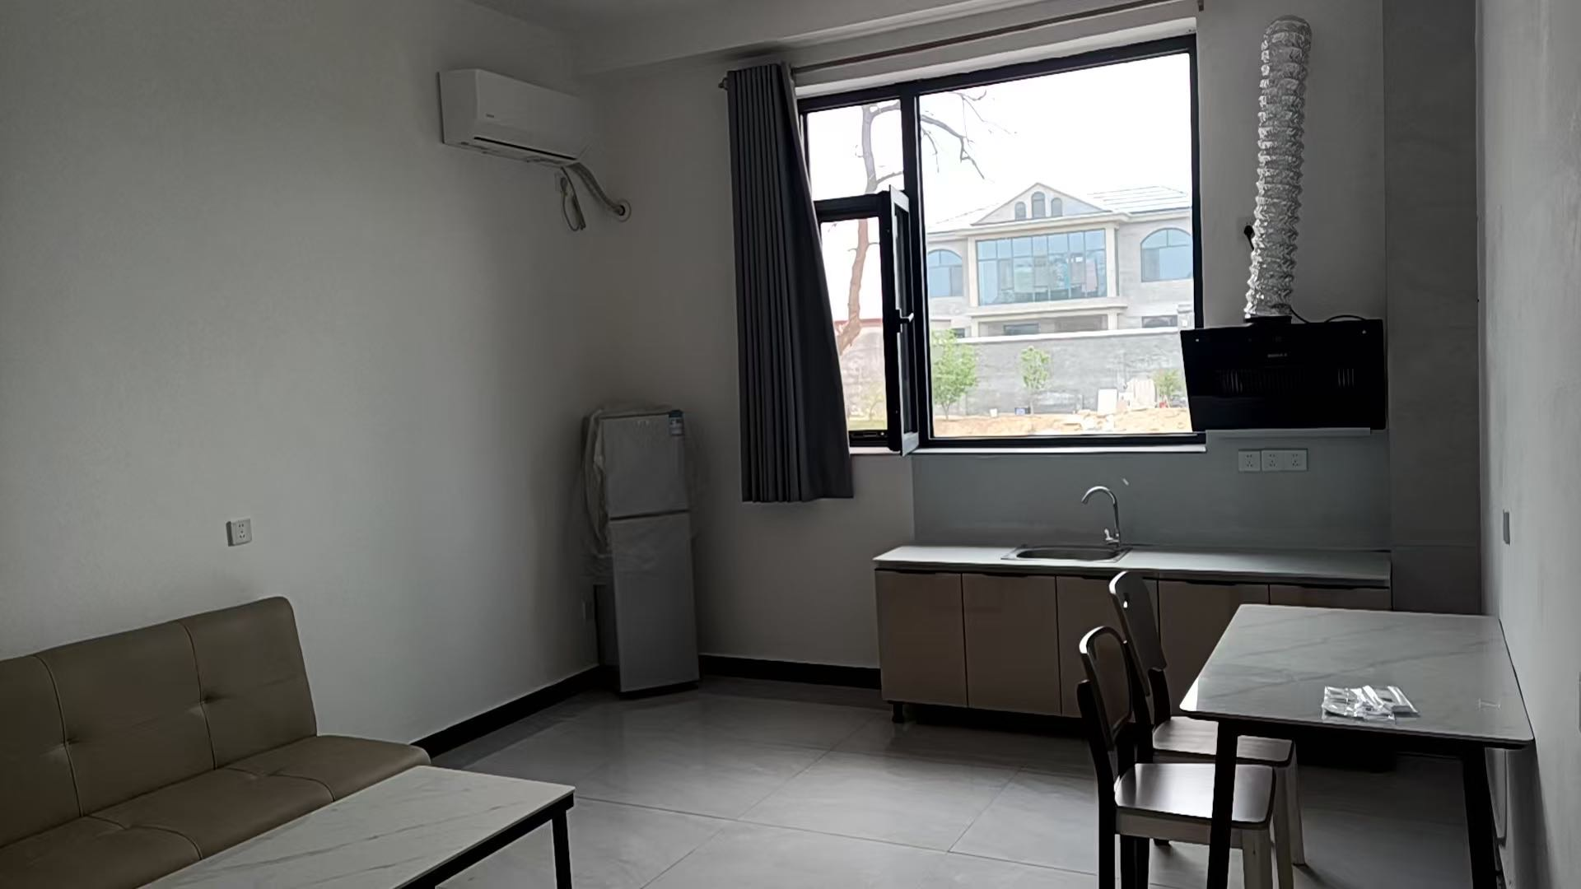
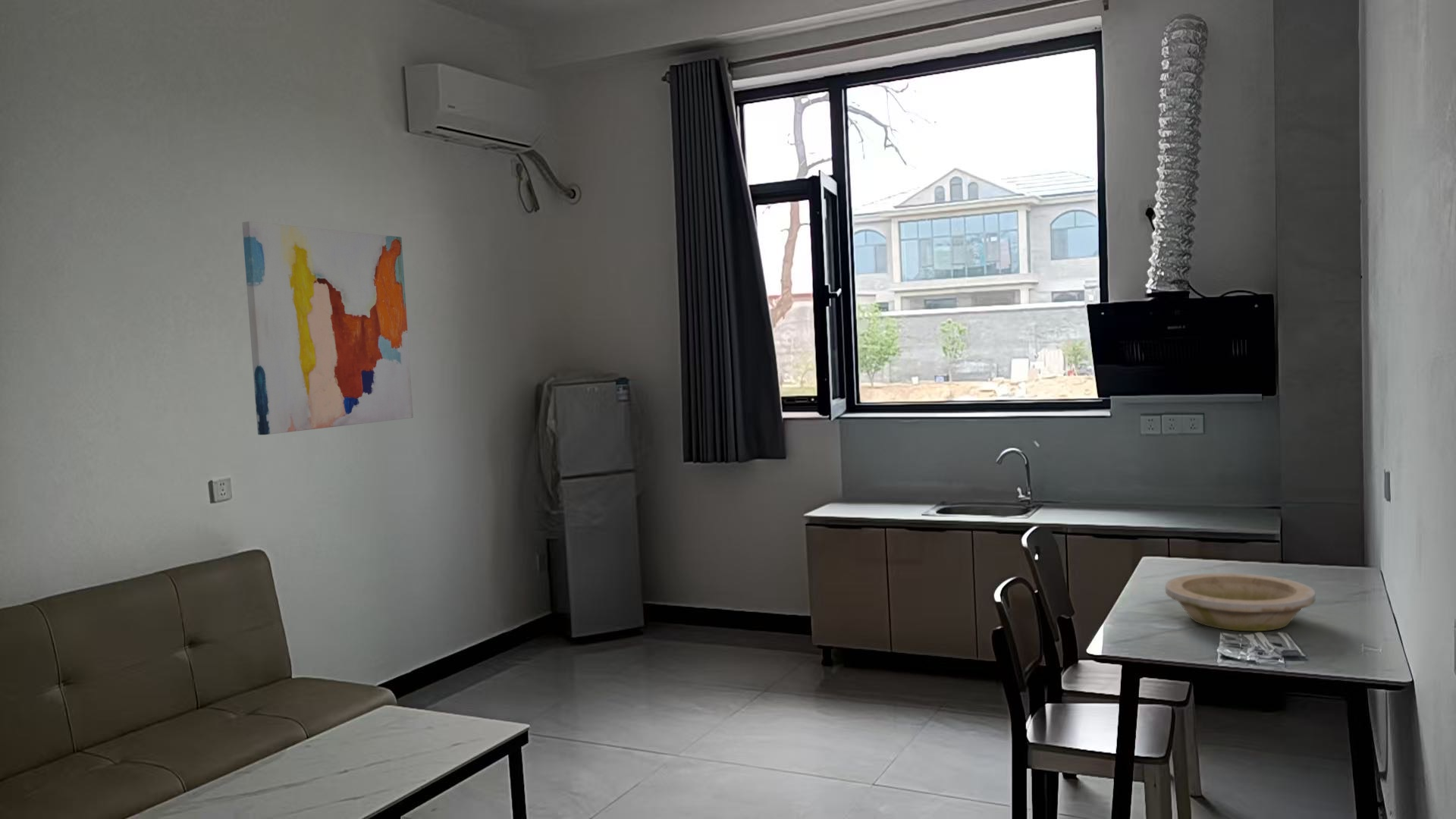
+ bowl [1165,573,1316,632]
+ wall art [241,221,414,435]
